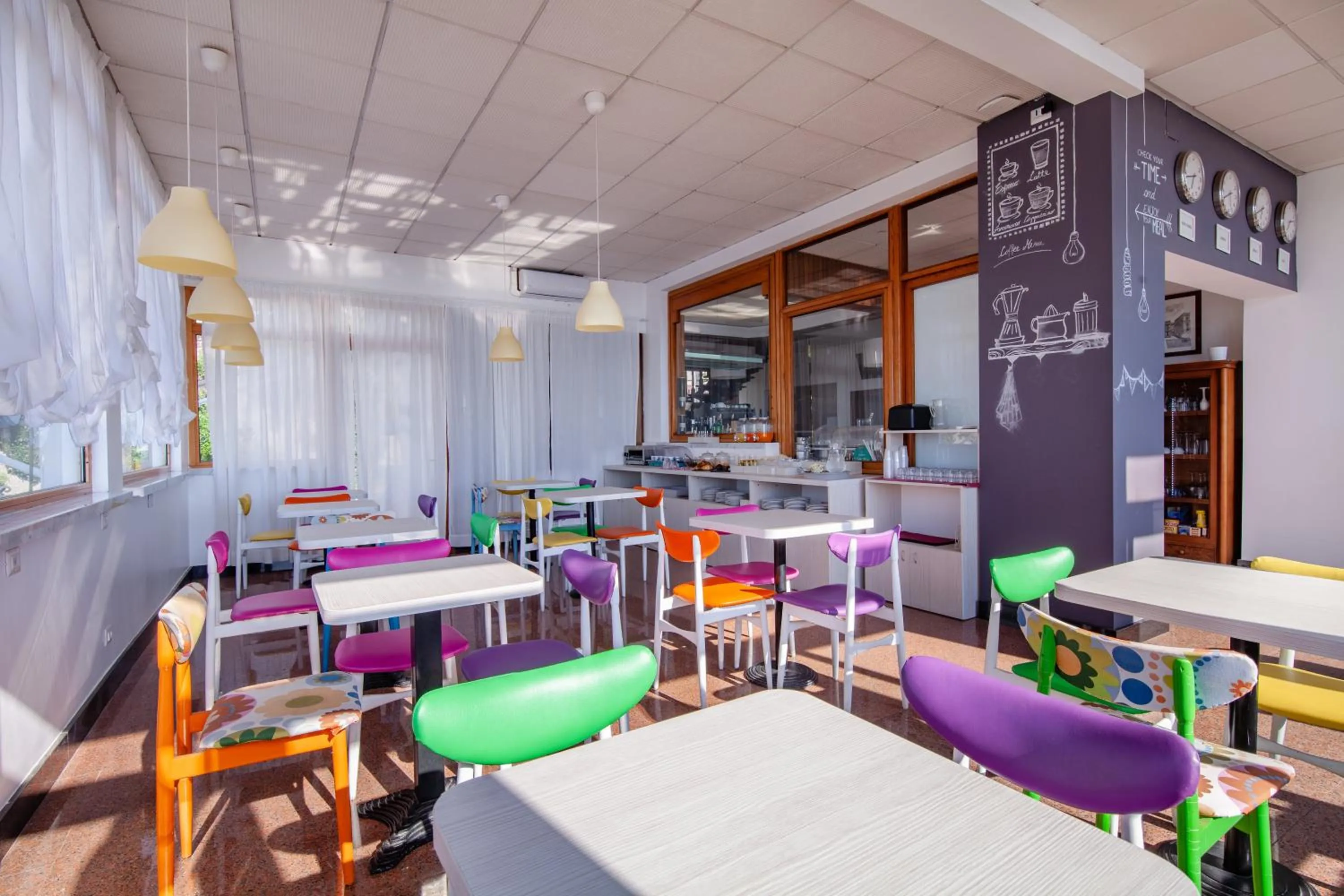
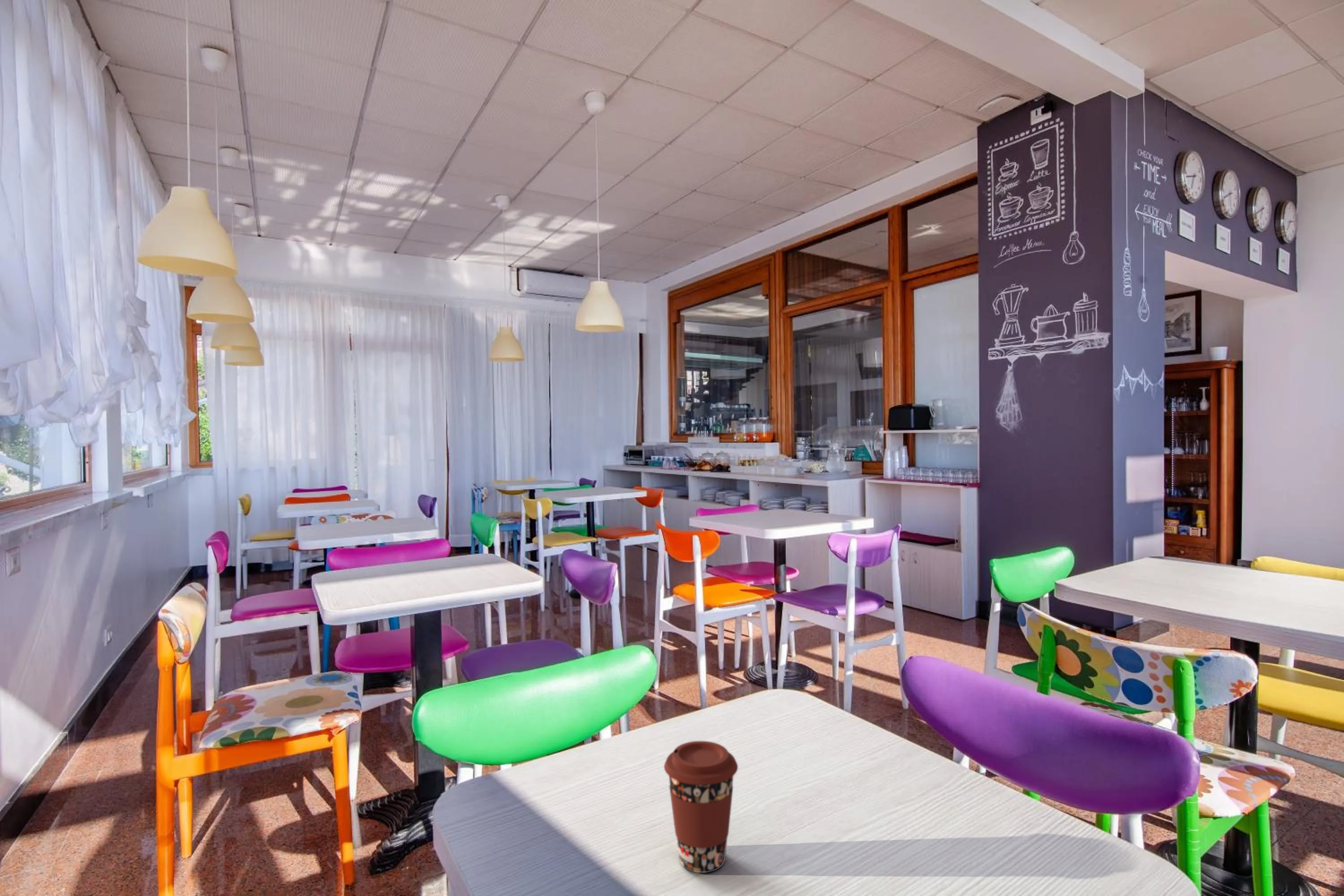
+ coffee cup [663,741,738,873]
